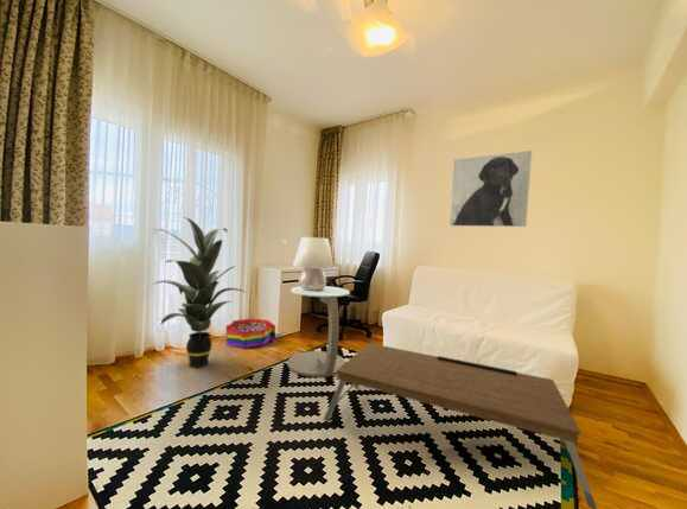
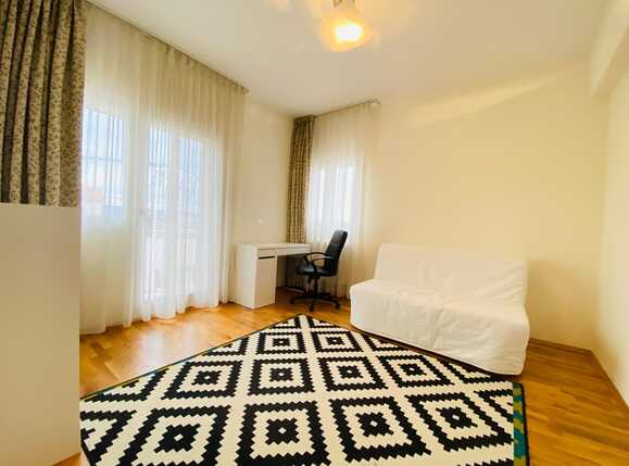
- indoor plant [151,216,249,368]
- table lamp [292,236,335,291]
- coffee table [323,342,598,509]
- side table [286,285,351,378]
- storage bin [225,318,276,350]
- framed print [449,149,533,228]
